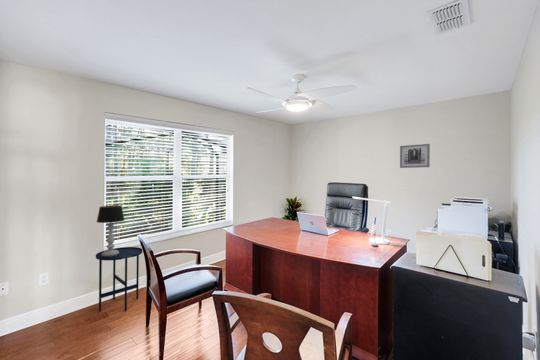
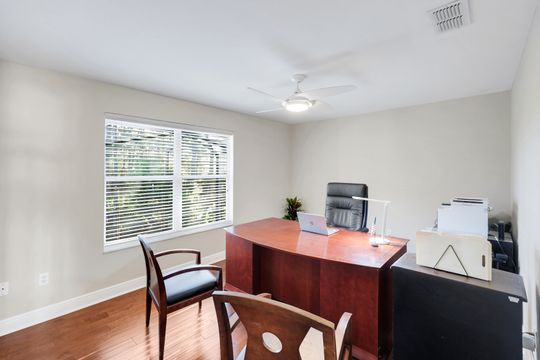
- table lamp [96,205,125,257]
- side table [95,246,144,312]
- wall art [399,143,431,169]
